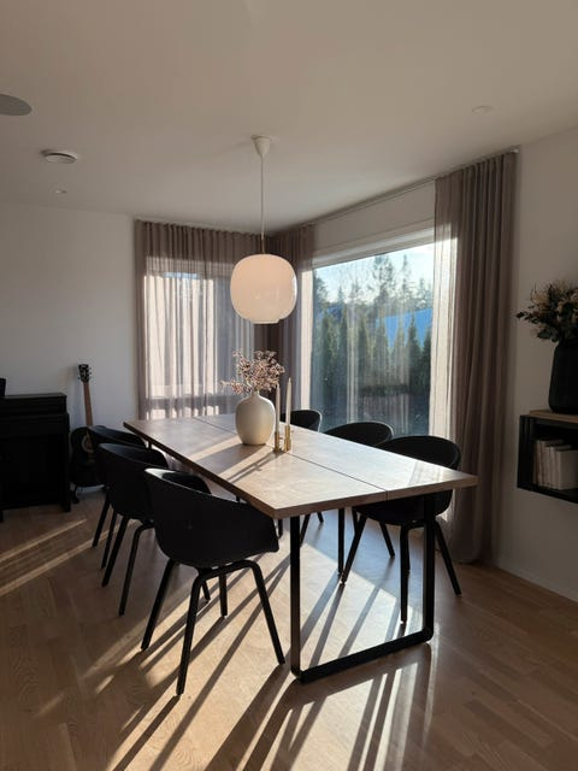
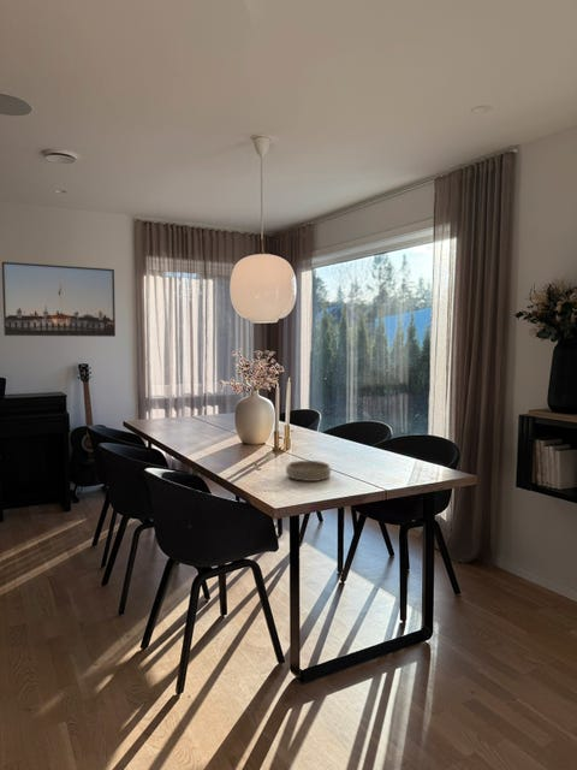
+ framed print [1,261,117,338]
+ bowl [285,460,332,482]
